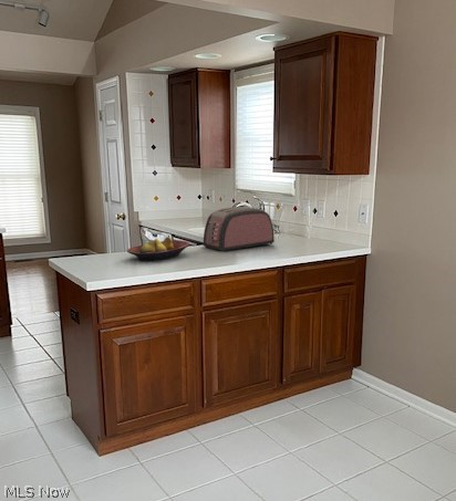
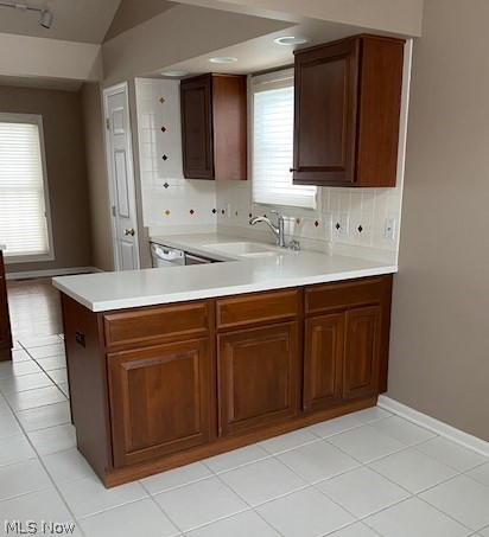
- fruit bowl [126,236,190,263]
- toaster [203,206,276,253]
